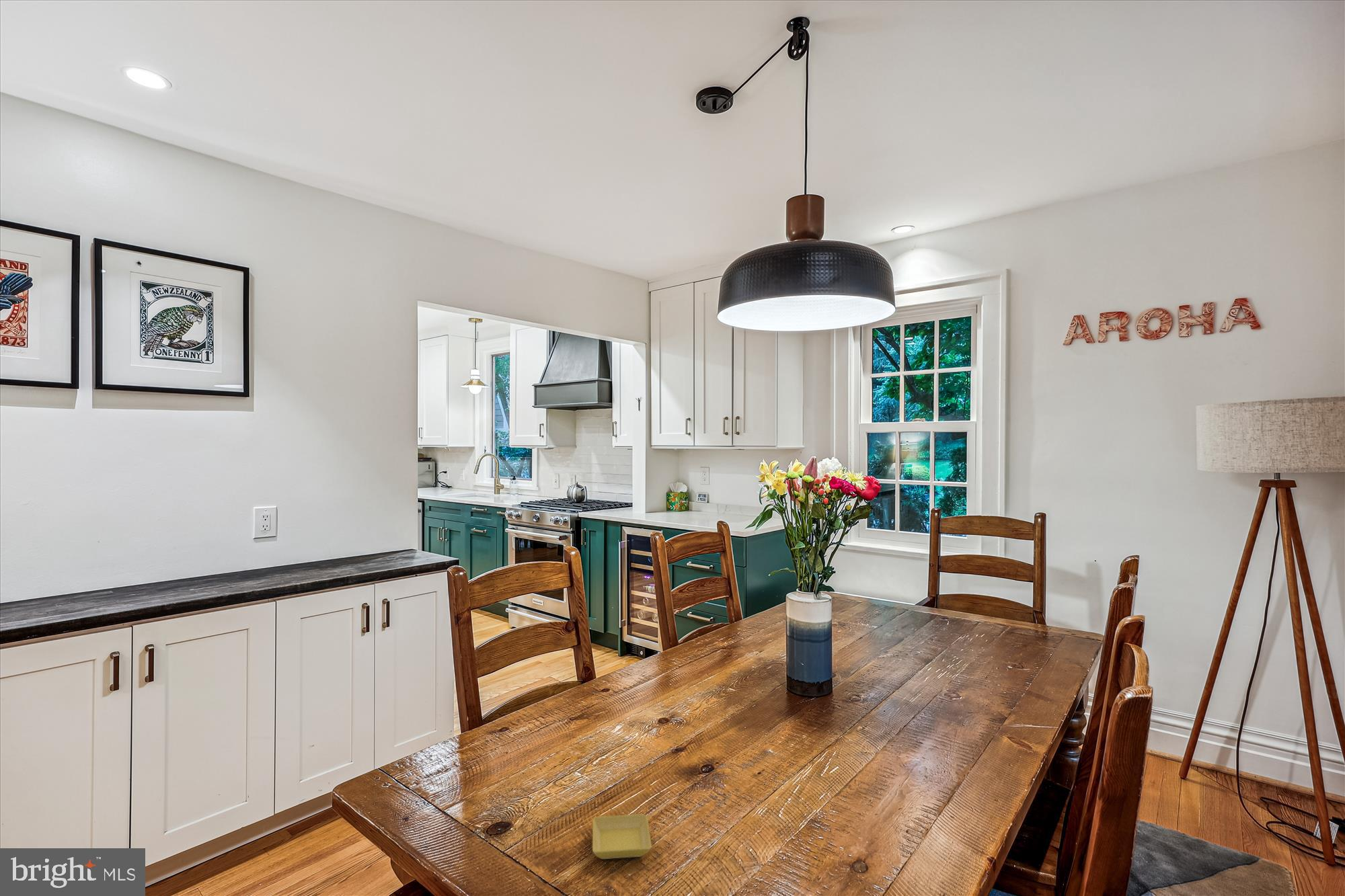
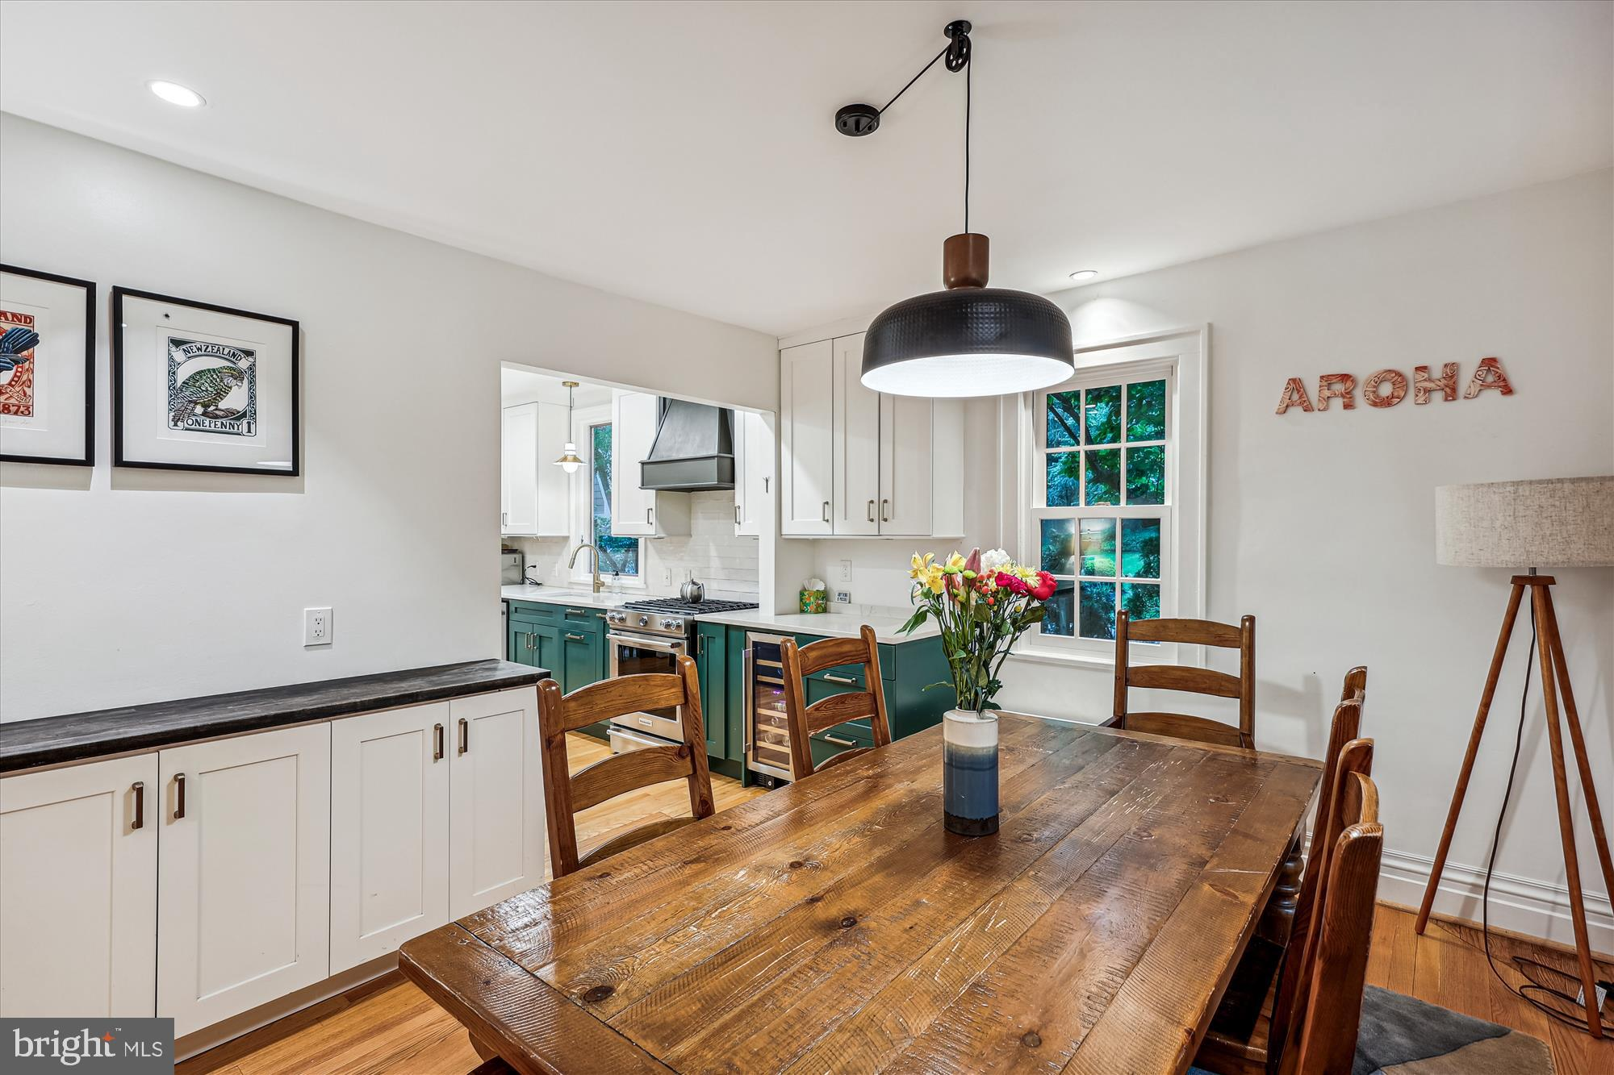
- saucer [592,813,652,860]
